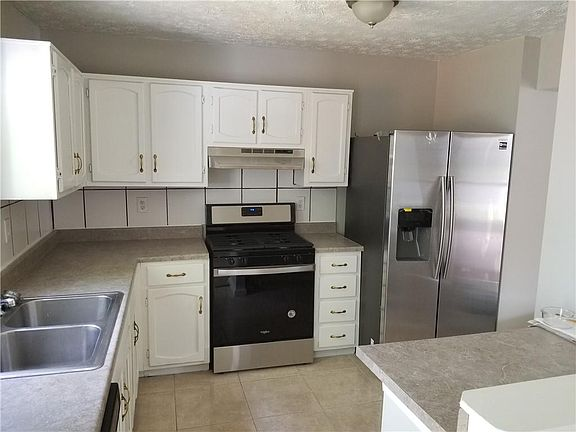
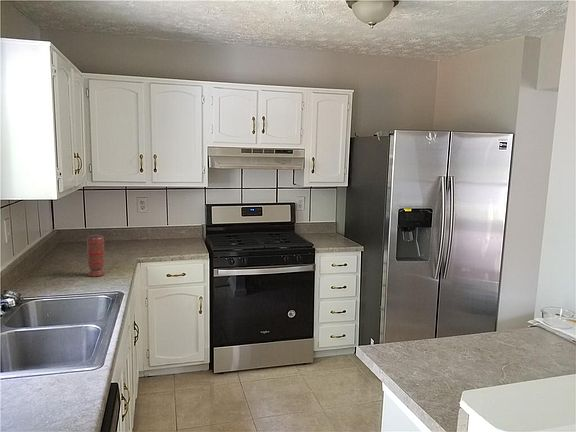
+ spice grinder [86,234,106,278]
